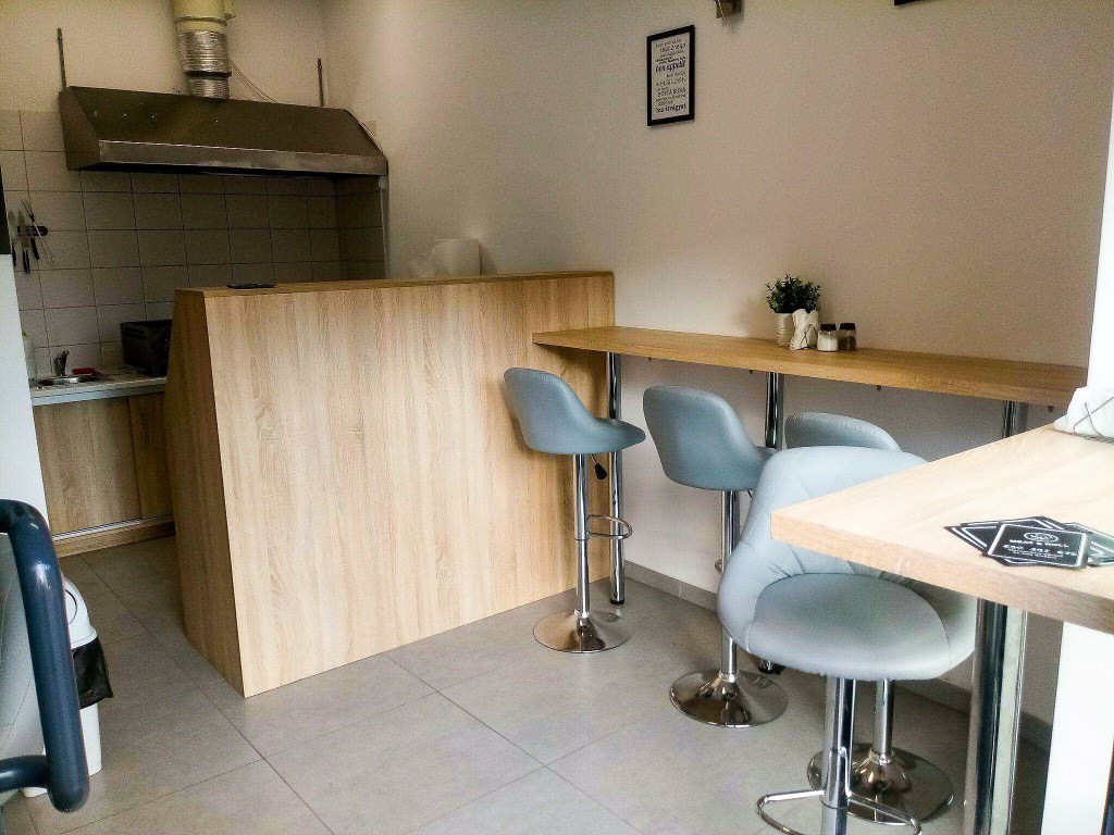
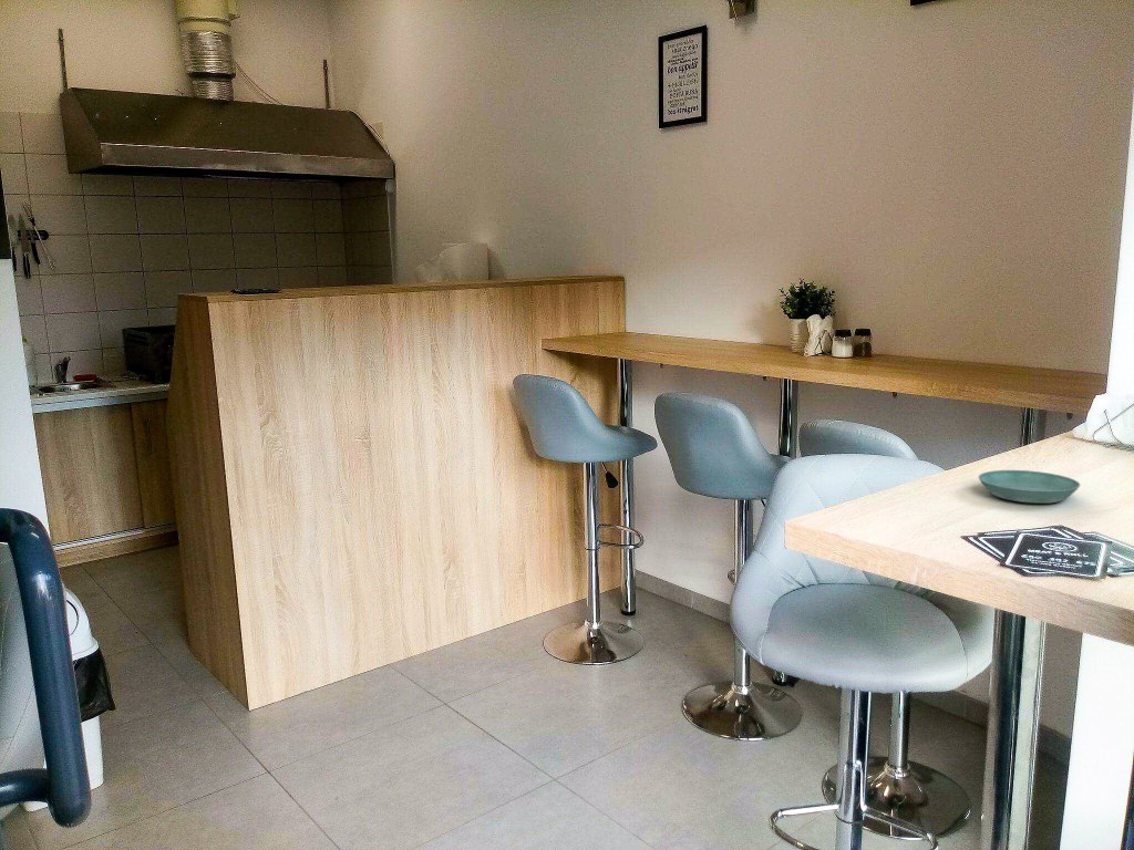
+ saucer [978,469,1081,505]
